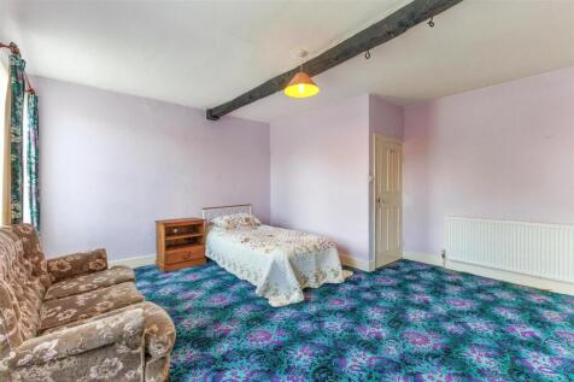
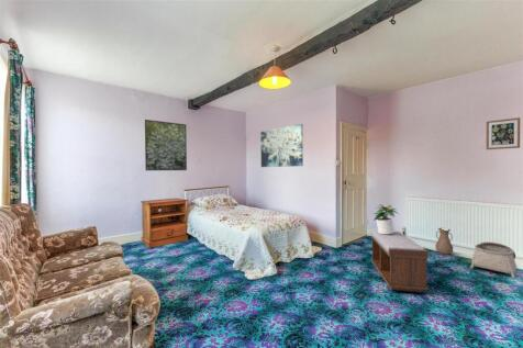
+ bench [370,229,430,293]
+ wall art [259,123,304,168]
+ potted plant [374,203,400,234]
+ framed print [144,119,188,171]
+ basket [469,240,518,279]
+ vase [434,227,454,256]
+ wall art [486,116,521,150]
